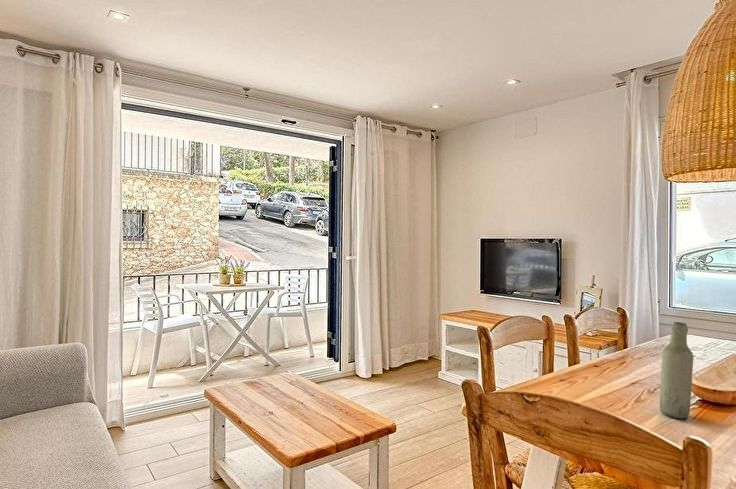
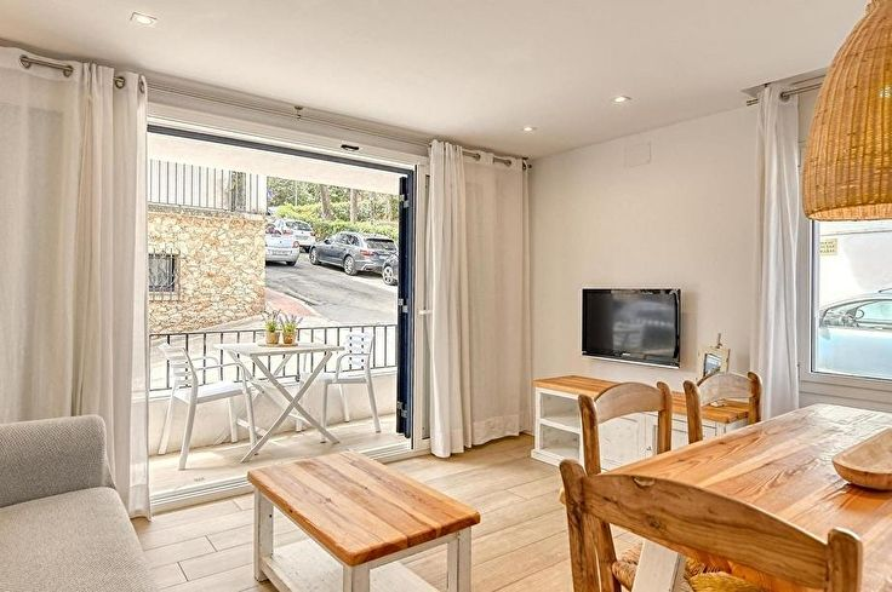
- bottle [659,321,694,419]
